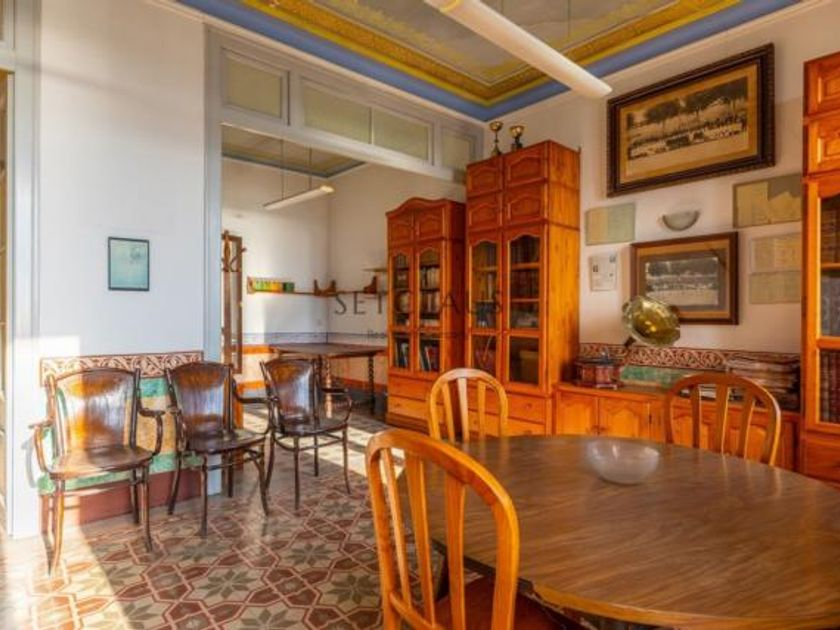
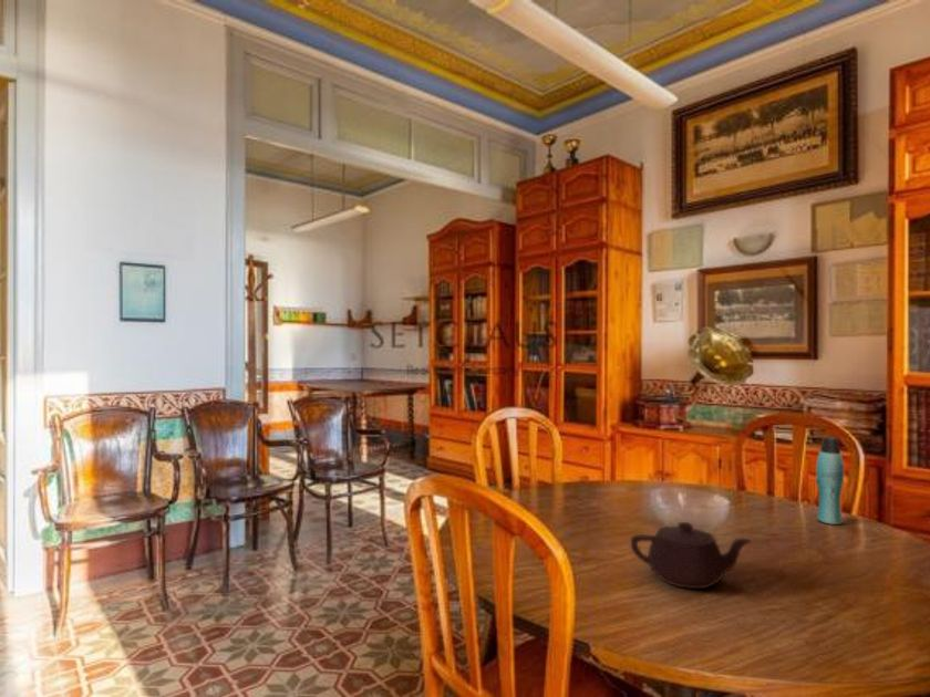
+ bottle [815,435,845,526]
+ teapot [630,521,752,590]
